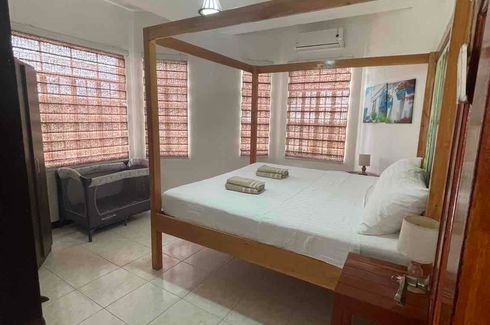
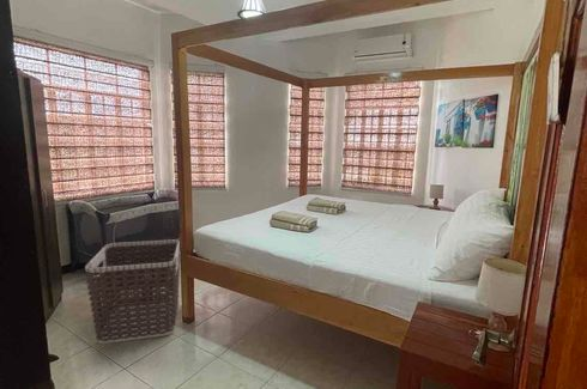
+ clothes hamper [84,238,181,345]
